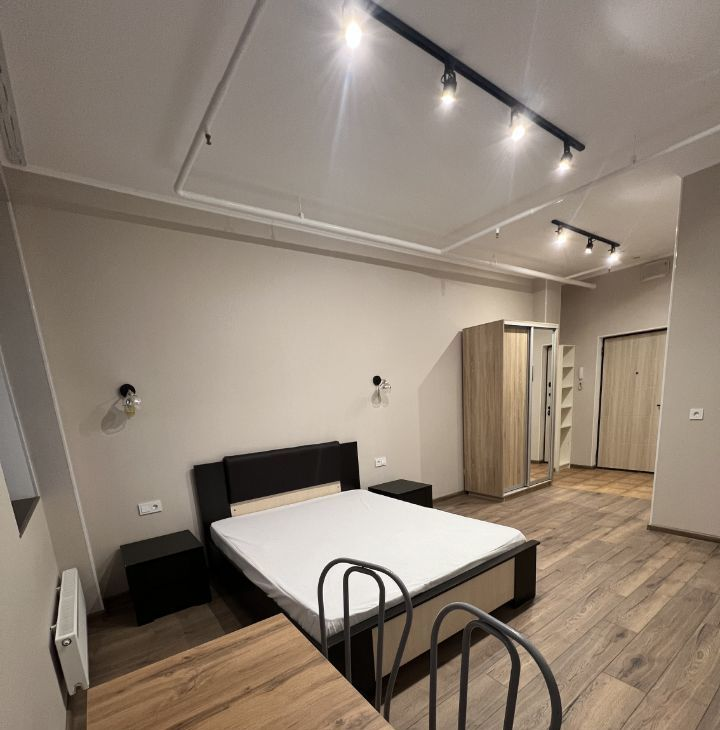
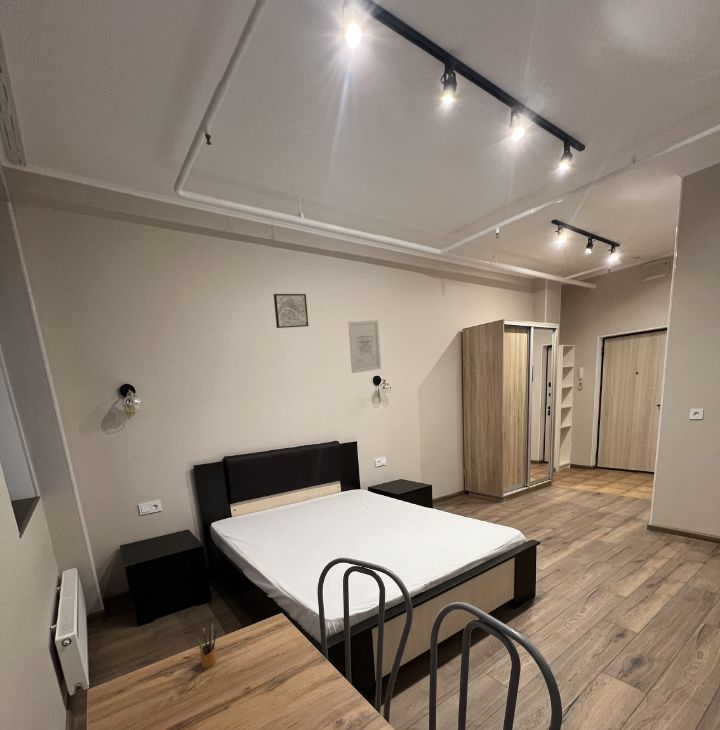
+ wall art [273,293,309,329]
+ wall art [348,319,382,374]
+ pencil box [196,620,218,669]
